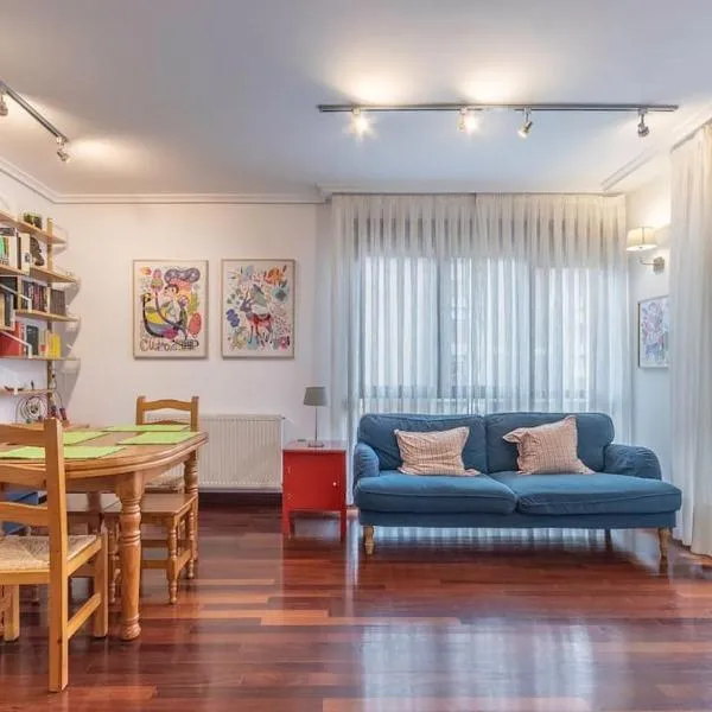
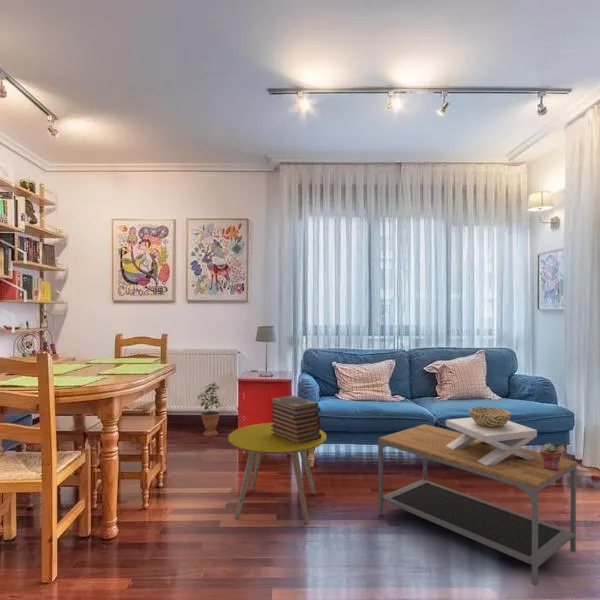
+ coffee table [377,423,578,587]
+ side table [227,422,327,525]
+ potted plant [197,381,221,437]
+ decorative bowl [445,406,538,465]
+ potted succulent [539,442,562,470]
+ book stack [270,394,321,444]
